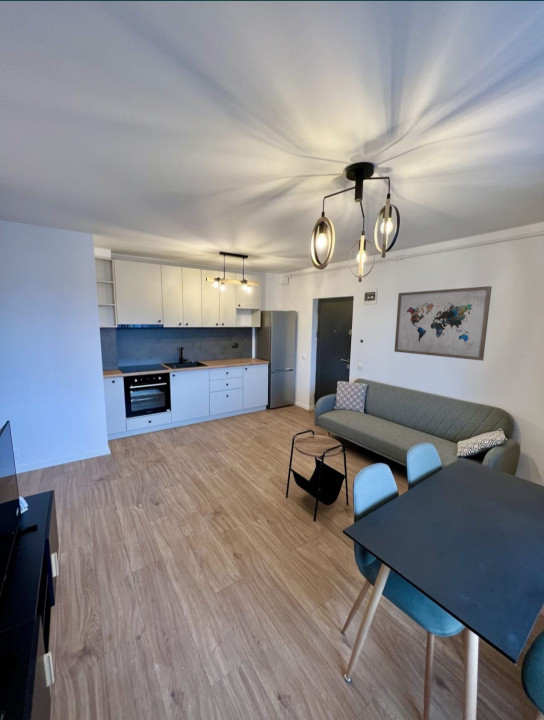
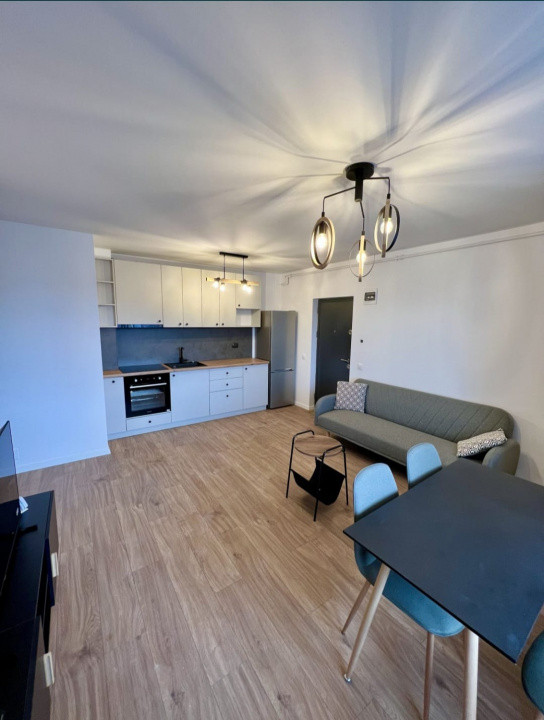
- wall art [394,285,493,362]
